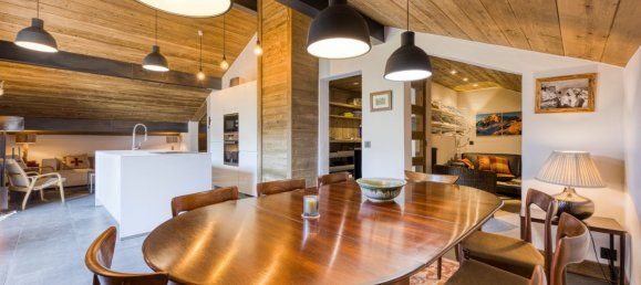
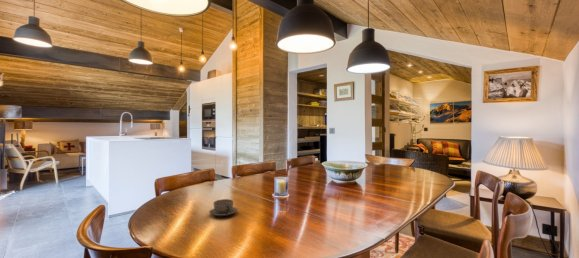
+ teacup [208,198,238,217]
